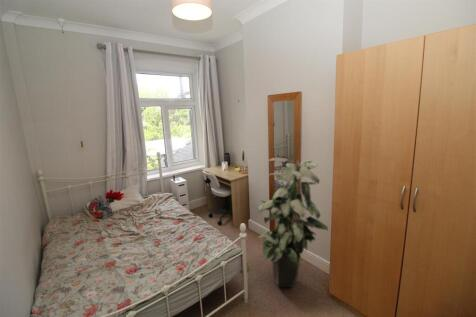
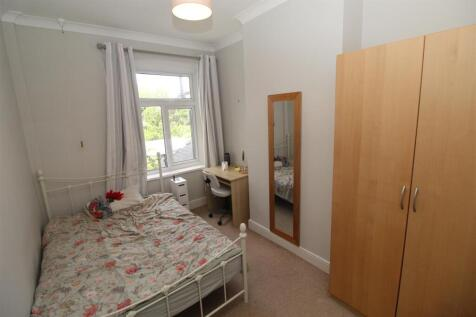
- indoor plant [257,157,330,288]
